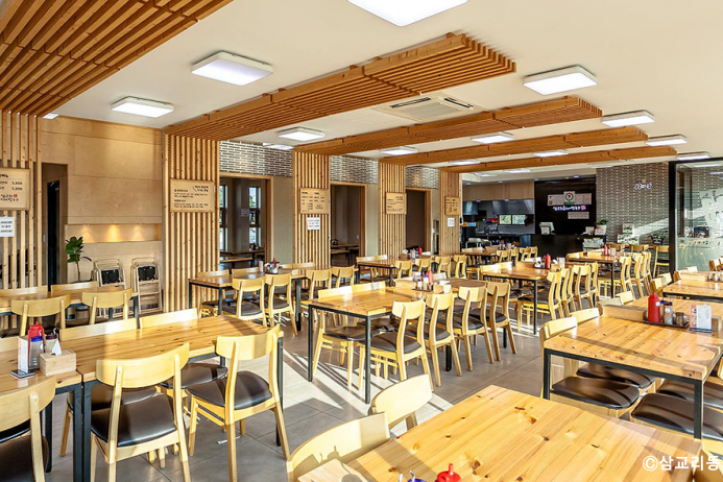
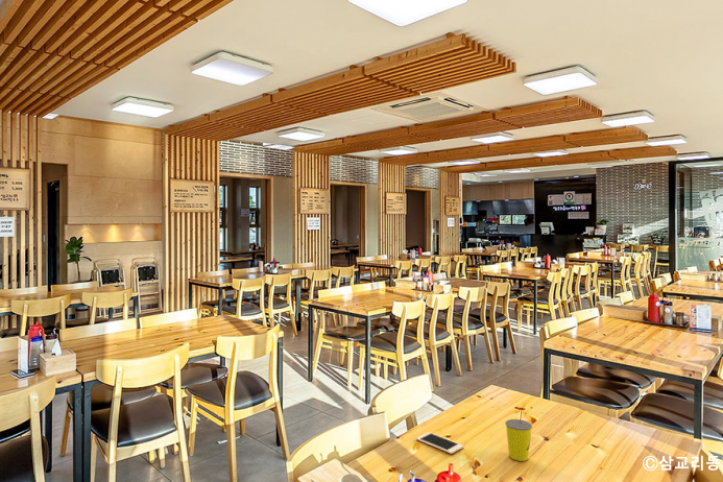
+ cell phone [415,431,465,455]
+ straw [504,407,533,462]
